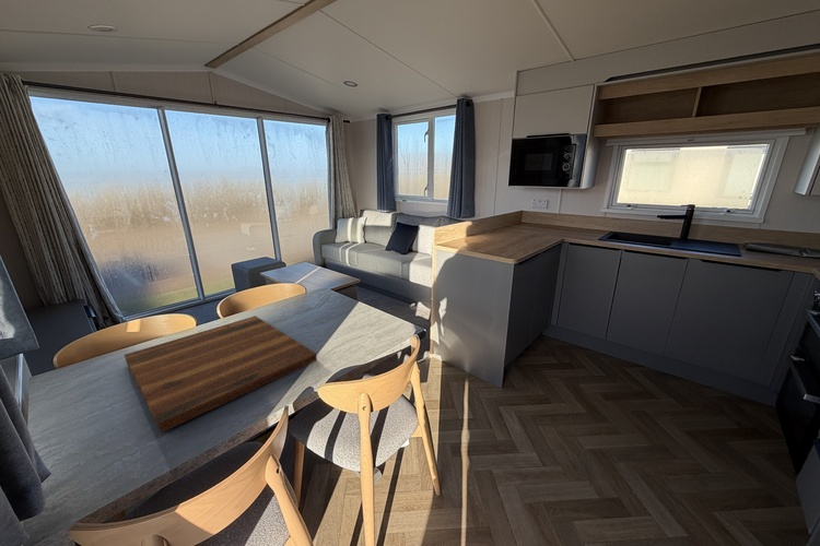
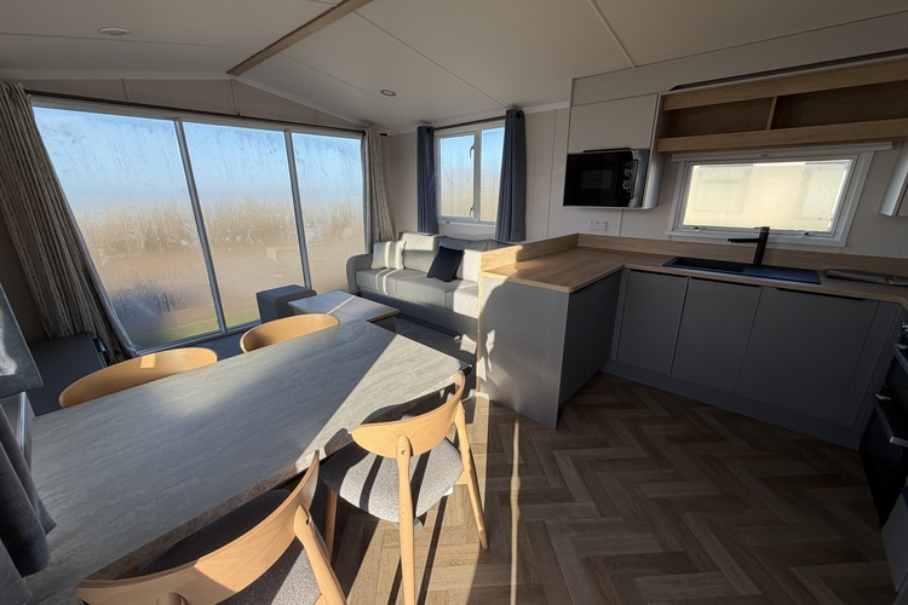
- cutting board [124,314,318,434]
